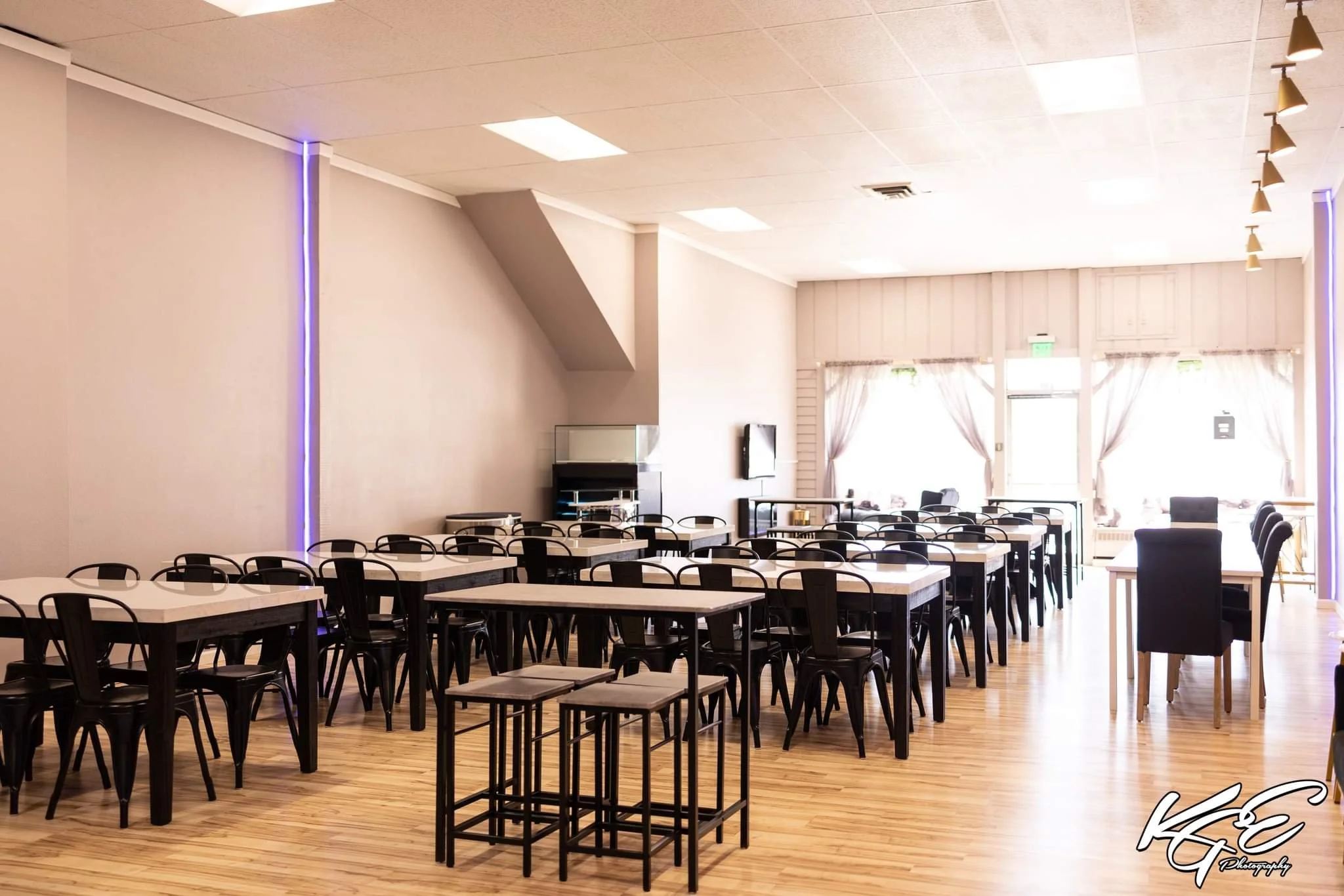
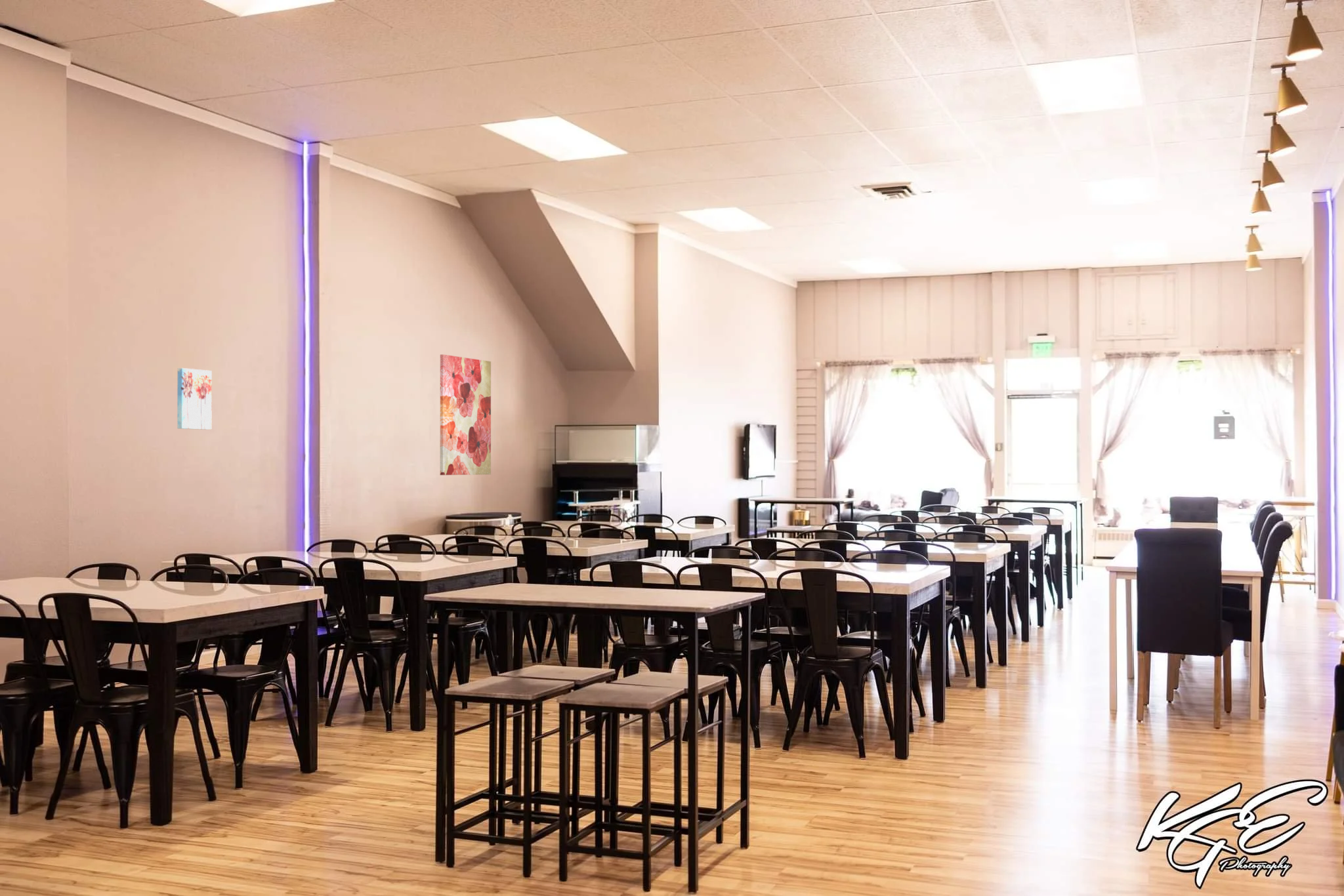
+ wall art [440,354,492,476]
+ wall art [177,367,213,430]
